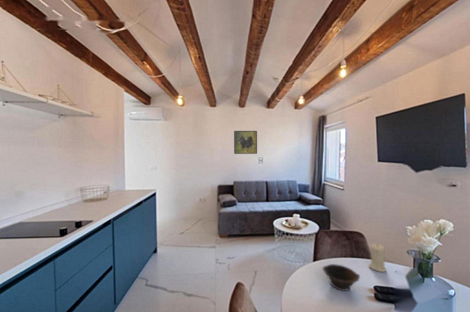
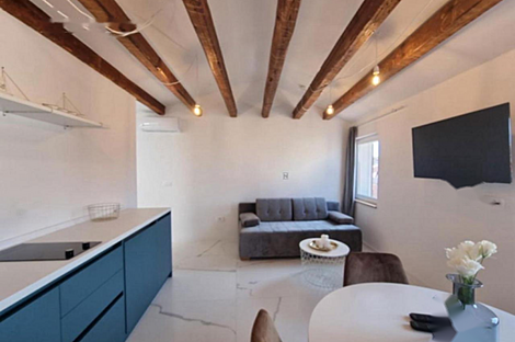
- bowl [321,263,361,292]
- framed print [233,130,258,155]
- candle [368,243,387,273]
